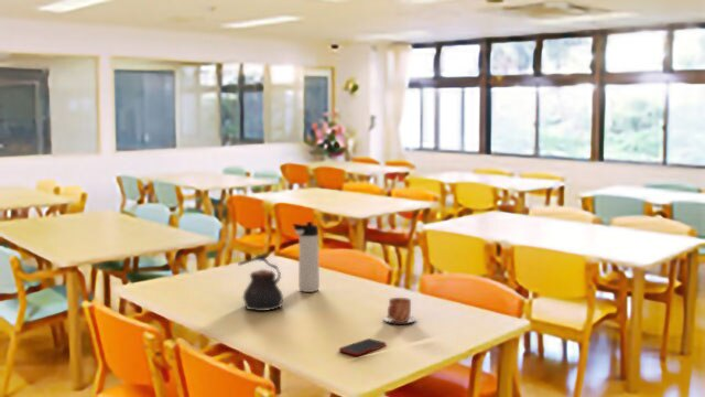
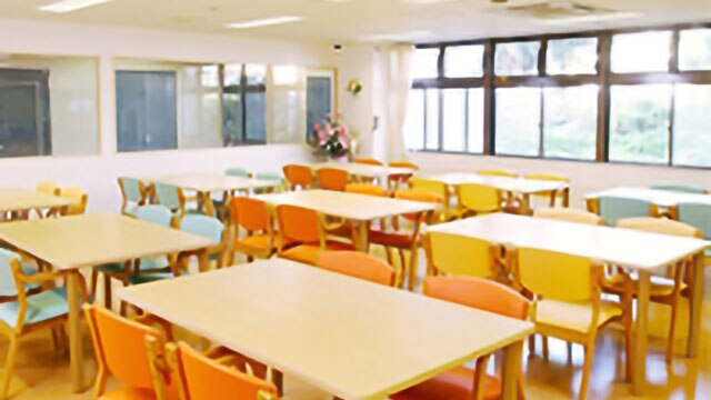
- cell phone [338,337,387,357]
- mug [382,297,417,325]
- teapot [237,253,284,312]
- thermos bottle [292,221,321,293]
